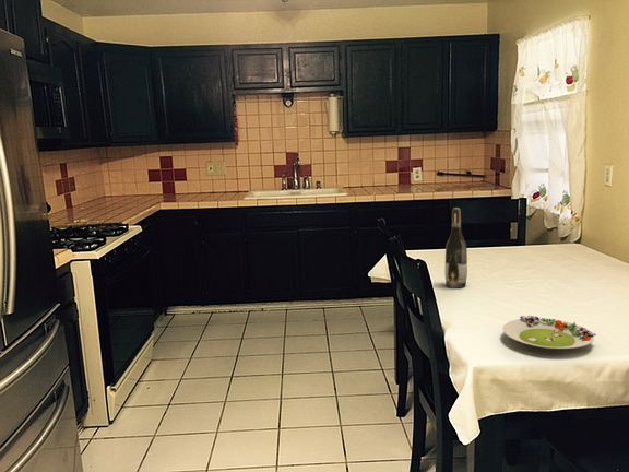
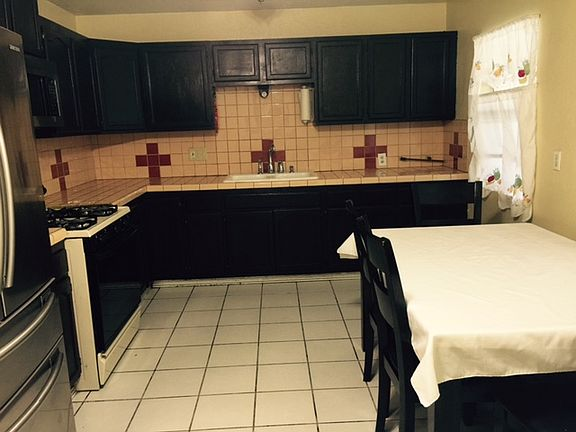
- wine bottle [443,206,468,288]
- salad plate [502,315,597,350]
